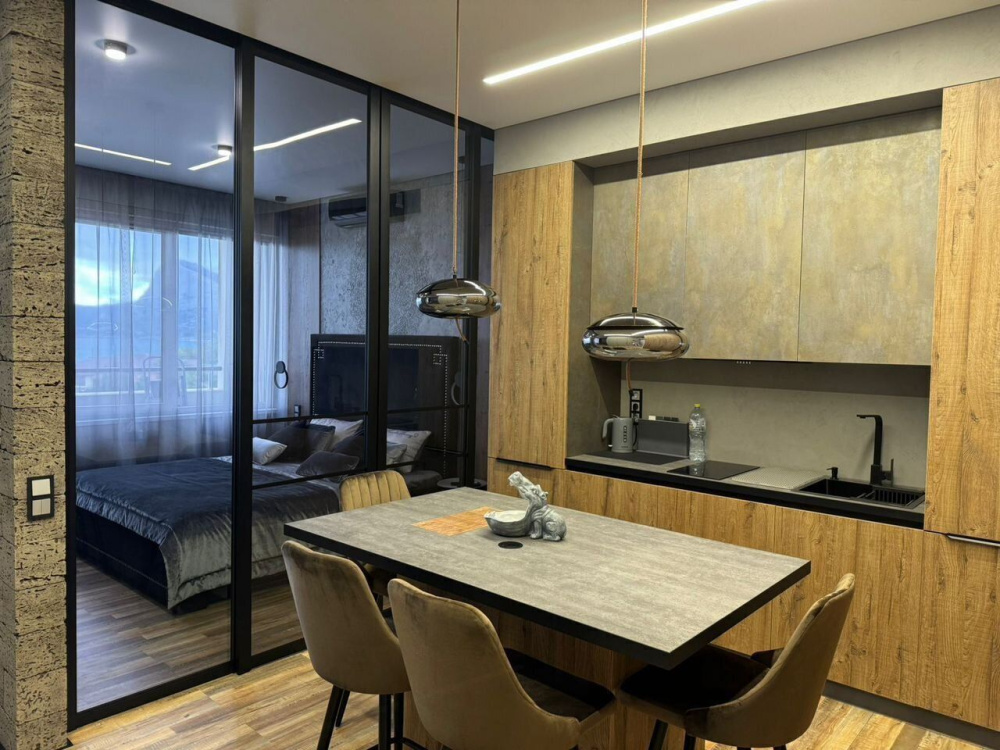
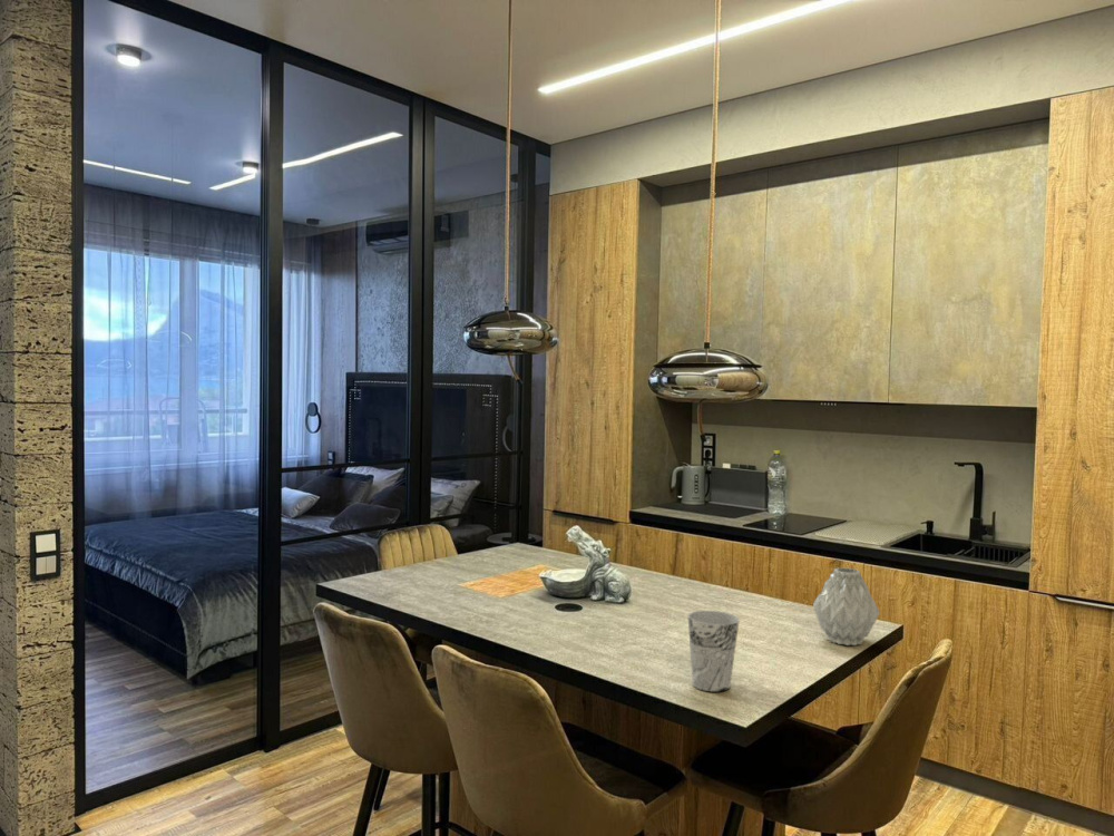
+ vase [812,566,881,647]
+ cup [687,610,741,693]
